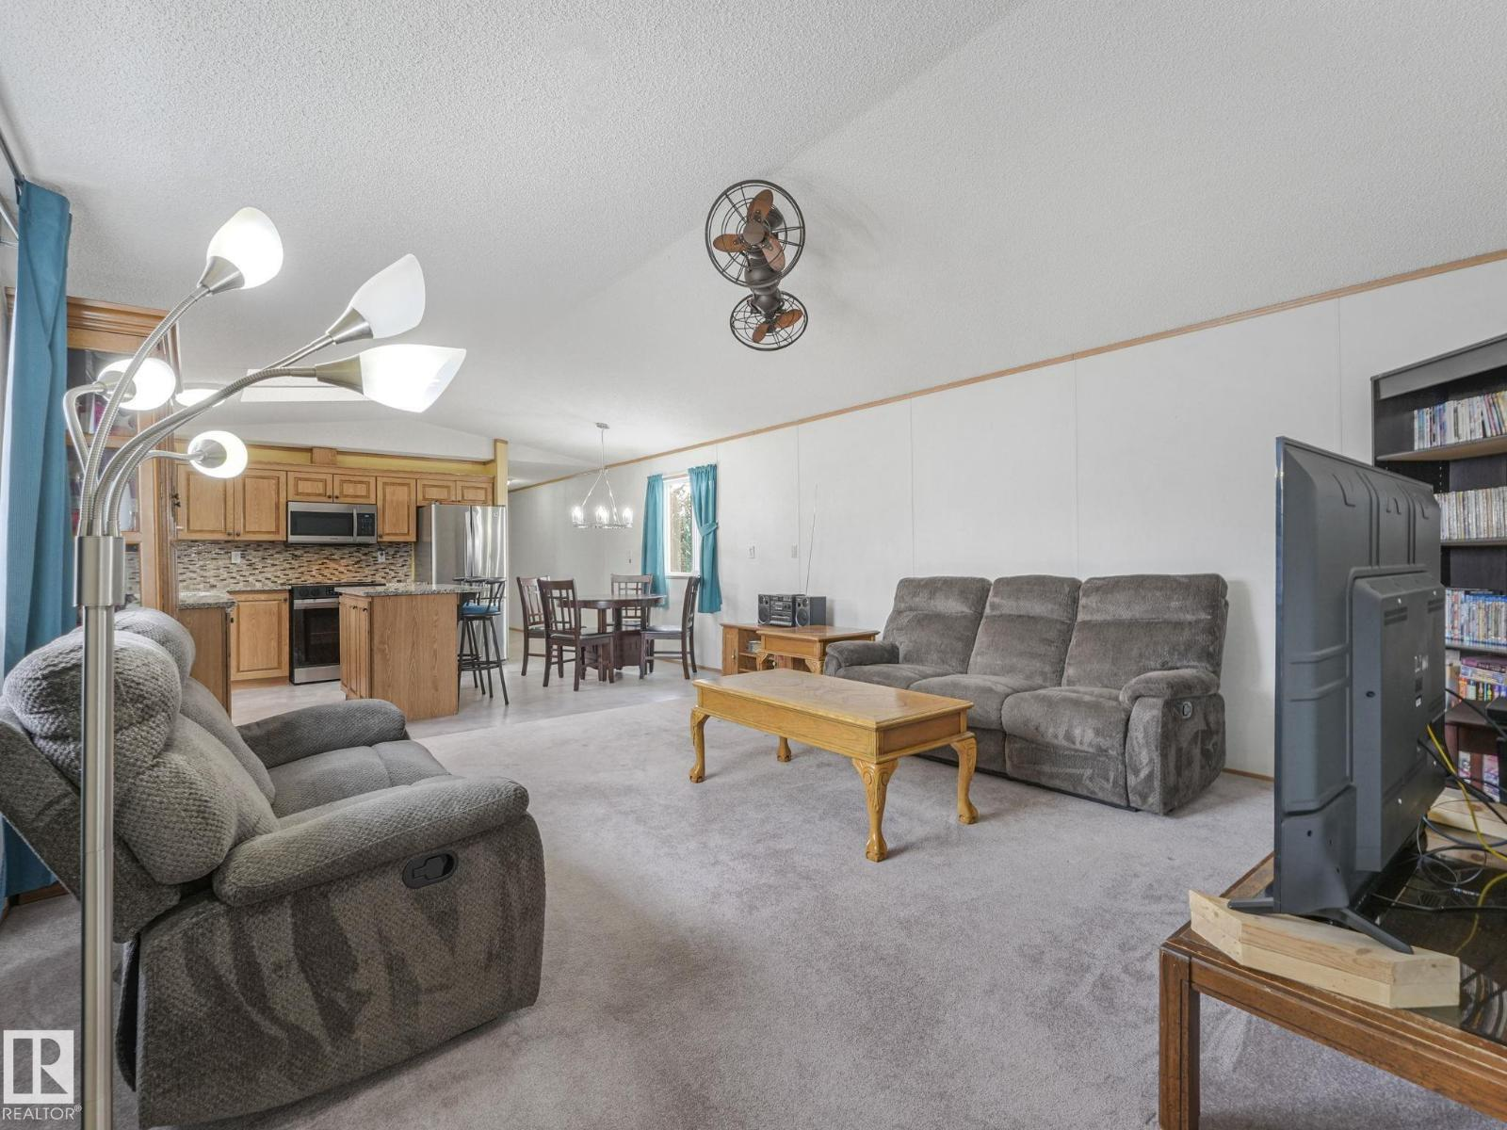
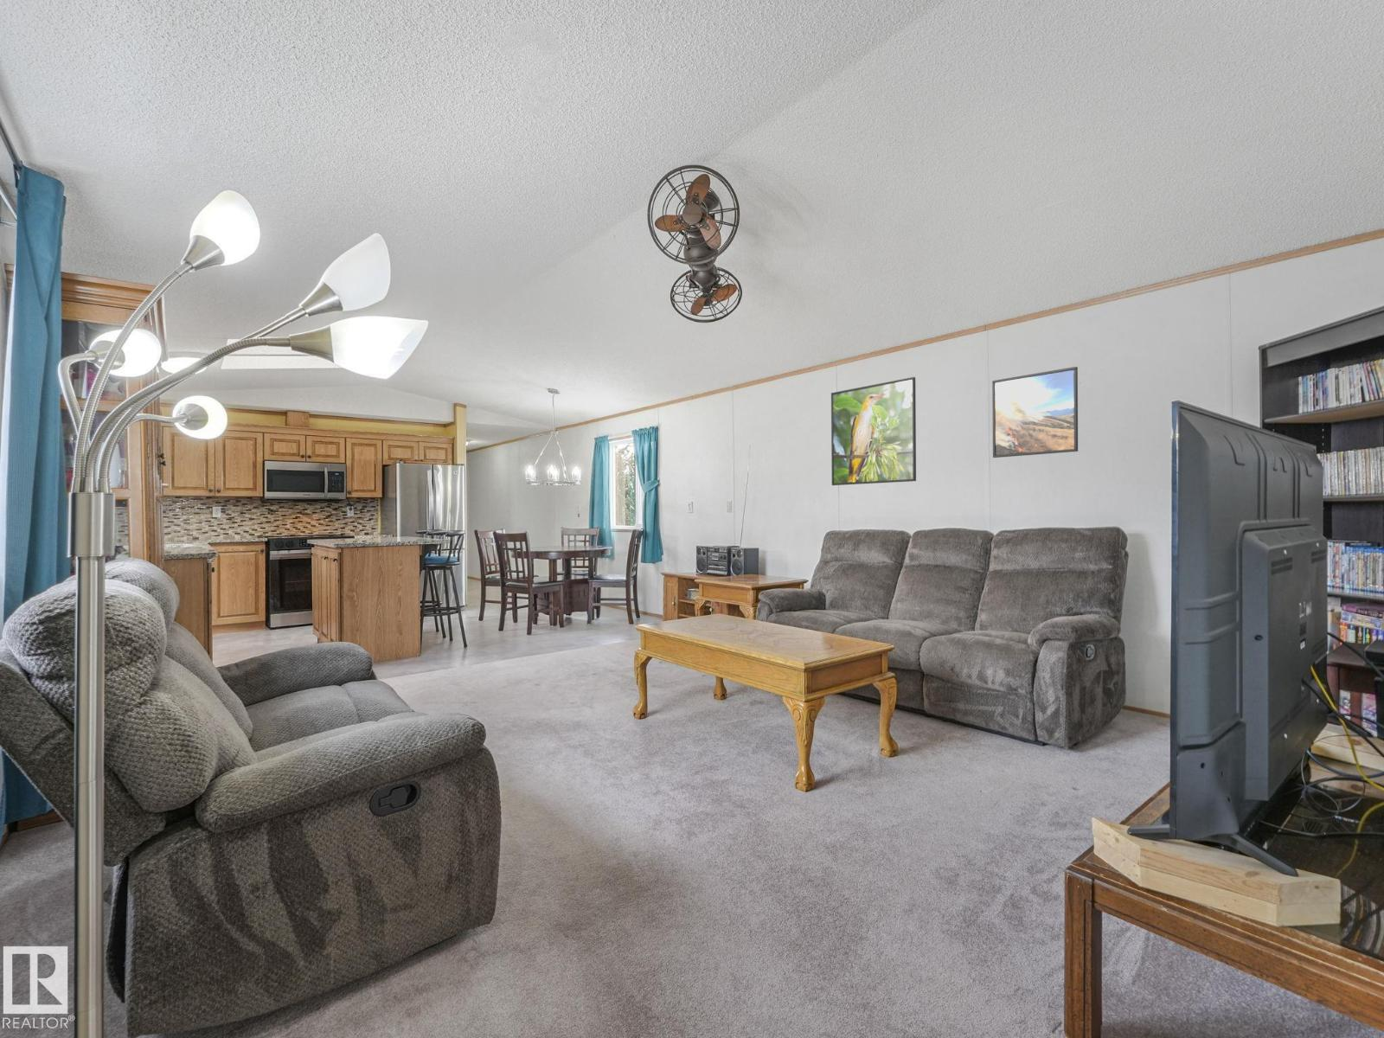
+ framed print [830,376,916,486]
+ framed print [992,366,1079,458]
